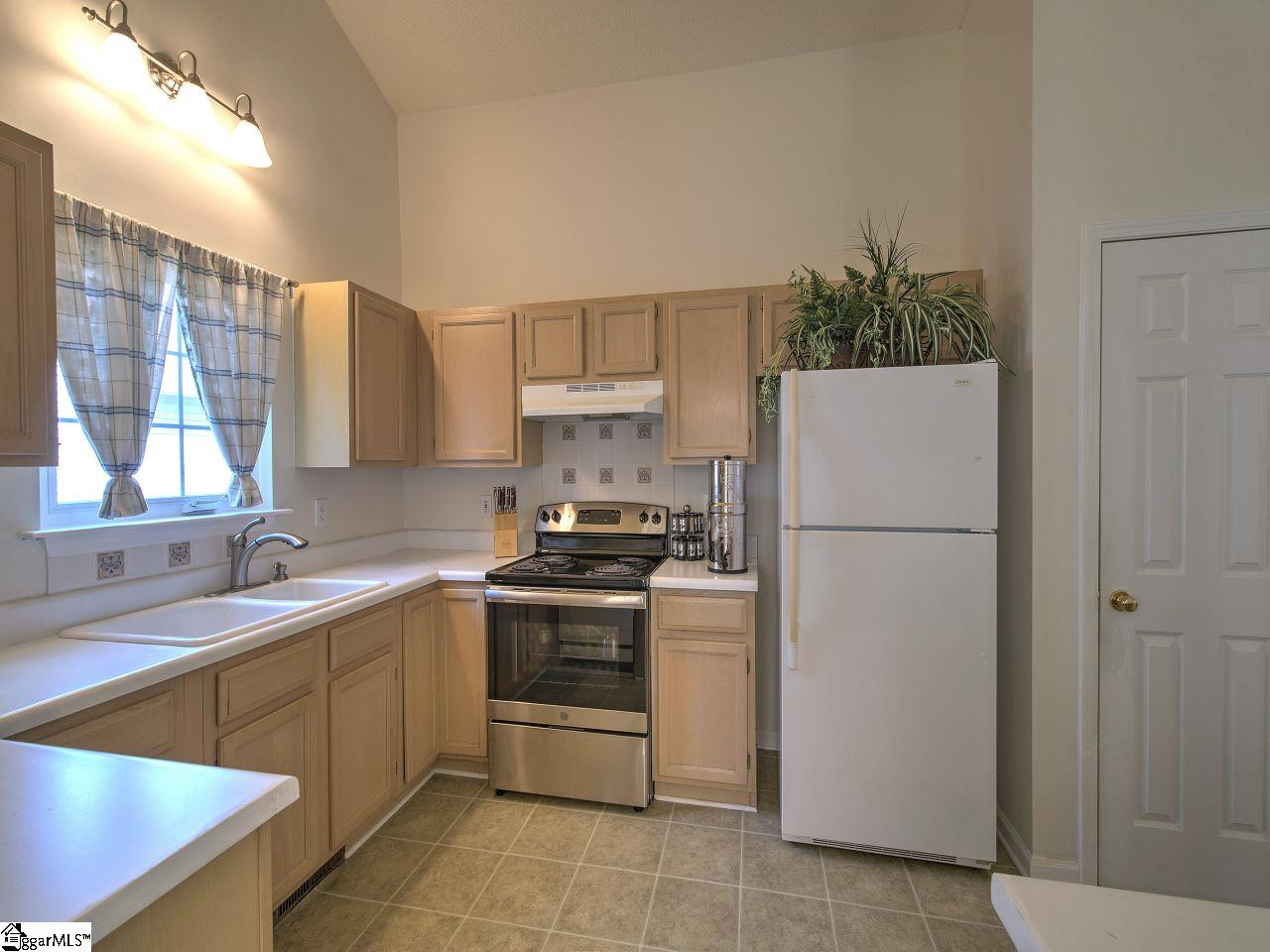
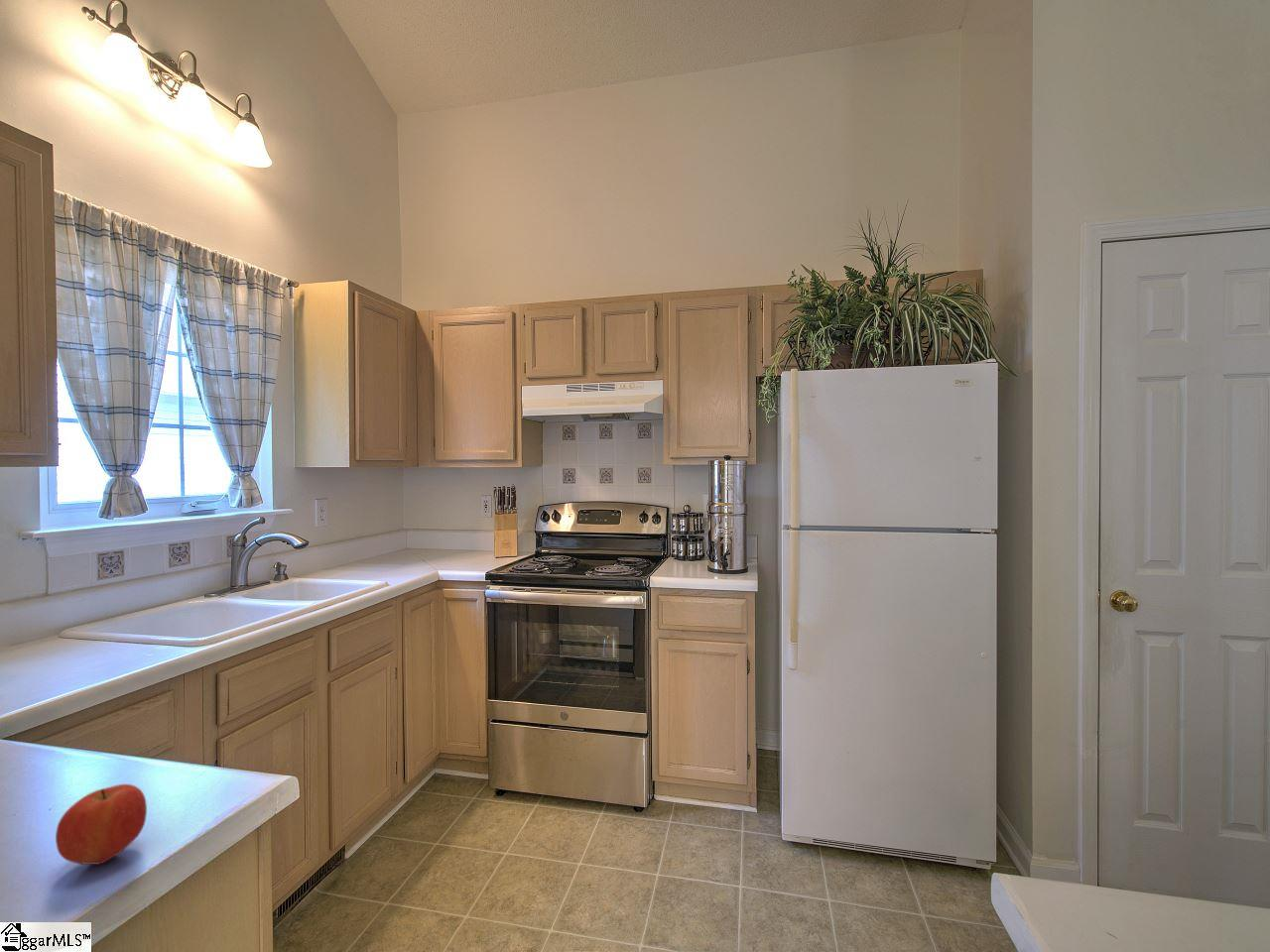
+ apple [55,783,148,866]
